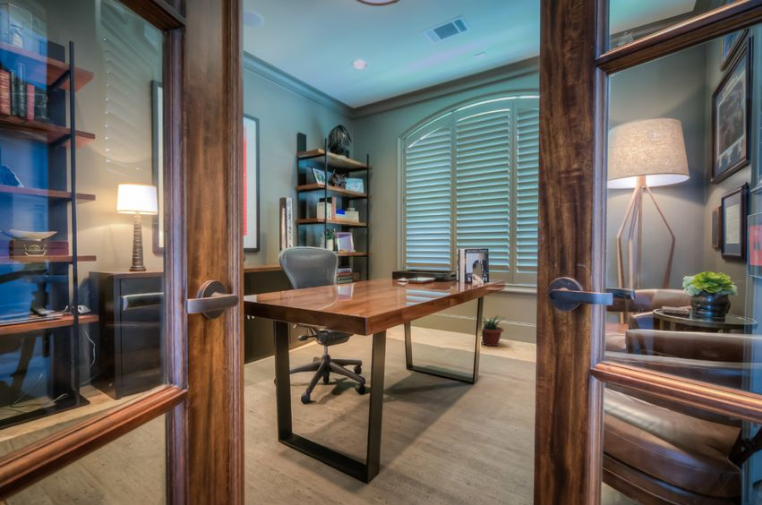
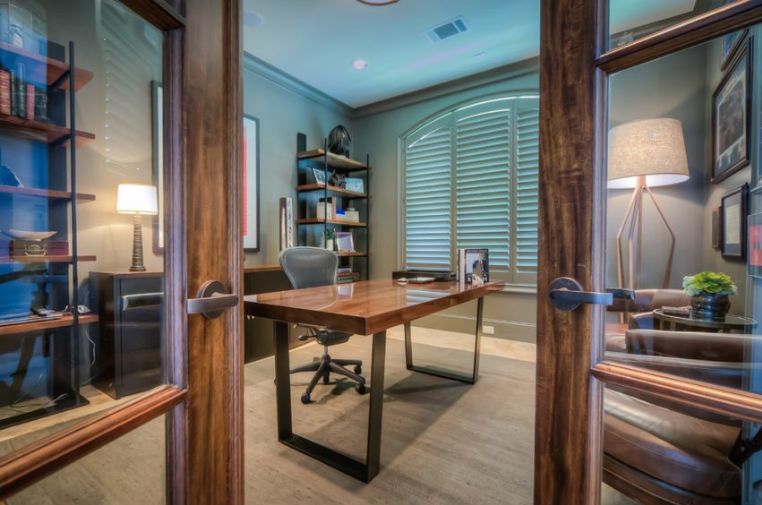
- potted plant [474,314,507,347]
